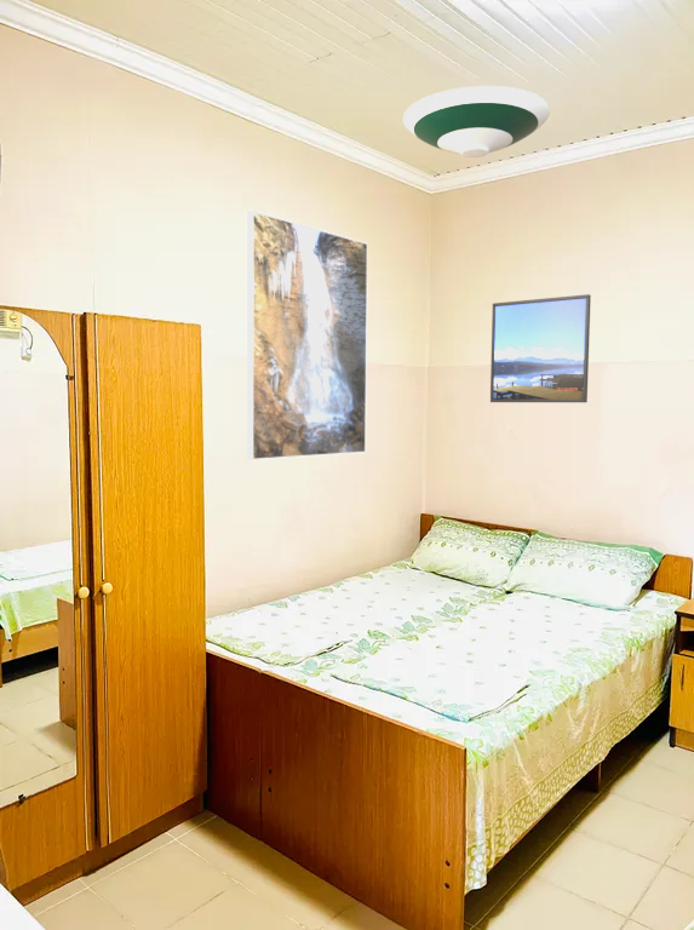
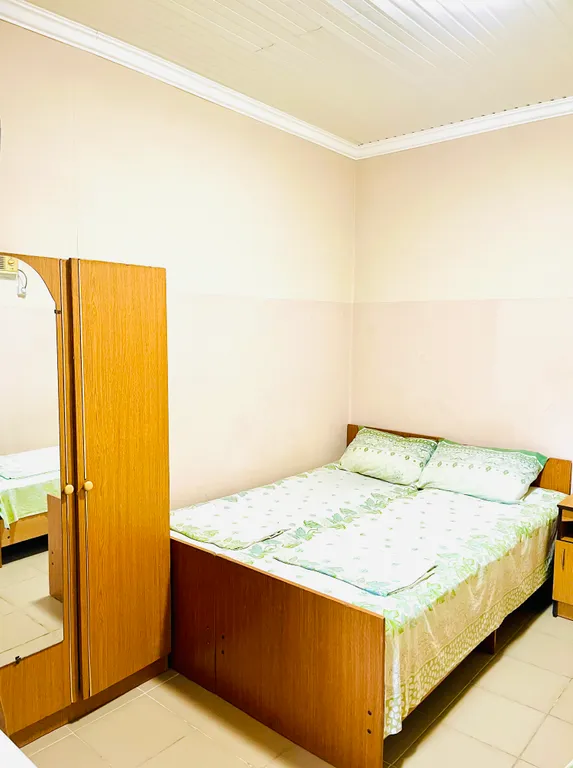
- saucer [402,85,551,159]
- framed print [246,209,369,461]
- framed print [489,293,592,403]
